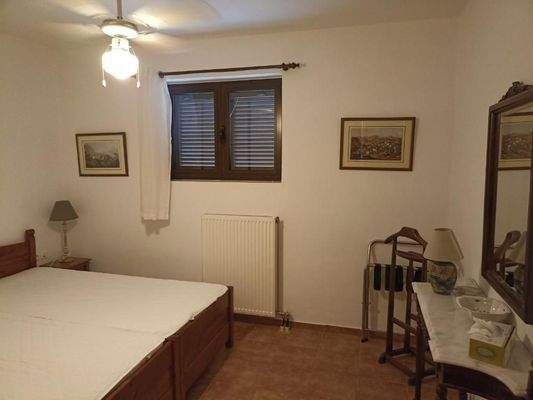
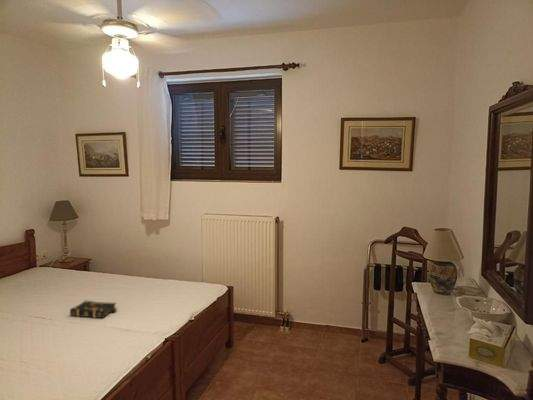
+ book [69,300,118,319]
